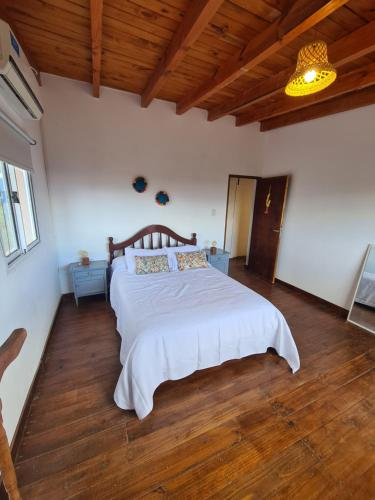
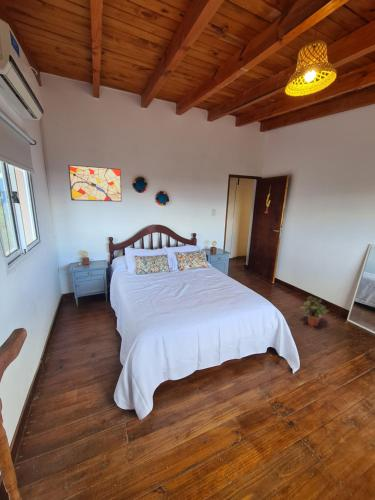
+ potted plant [299,295,330,327]
+ wall art [67,164,123,203]
